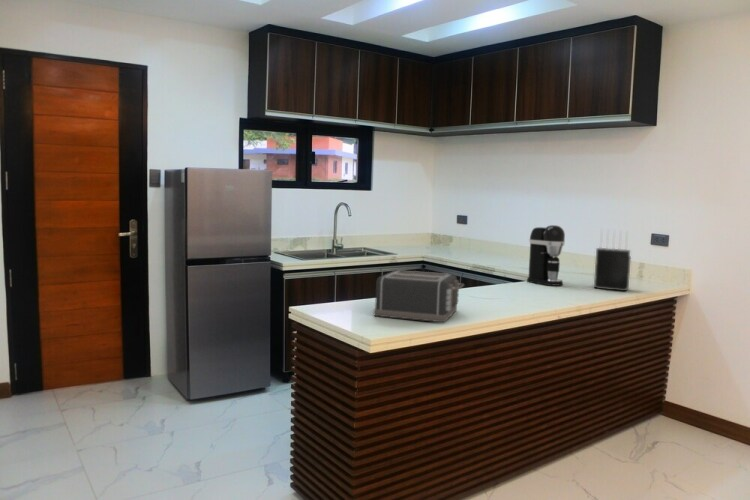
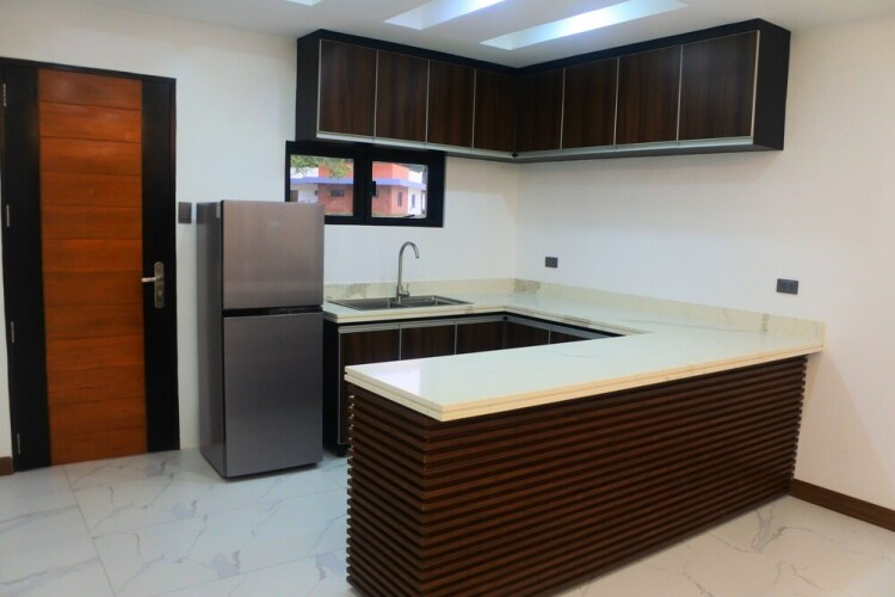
- knife block [593,227,632,292]
- toaster [373,269,465,323]
- coffee maker [526,224,566,287]
